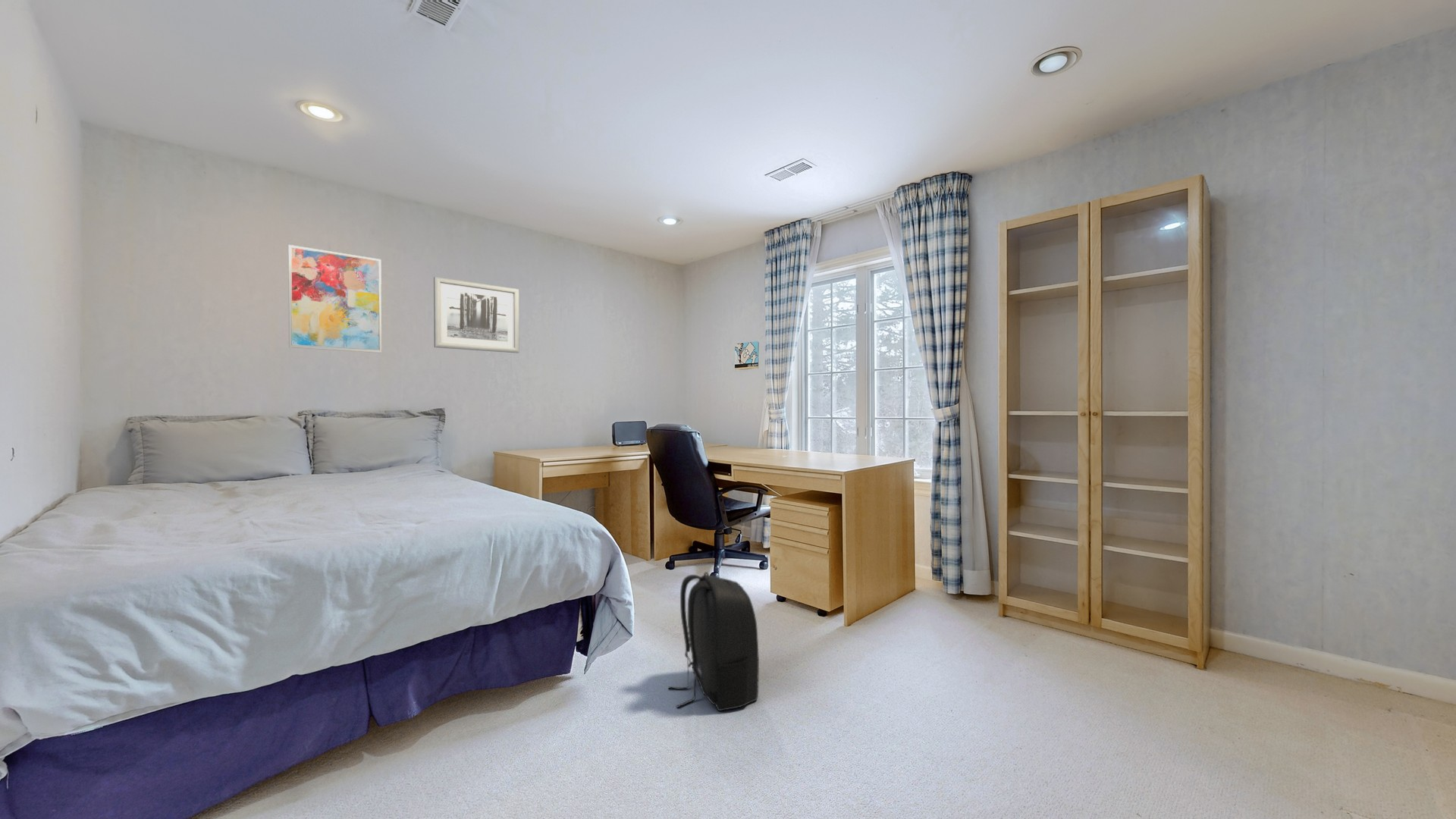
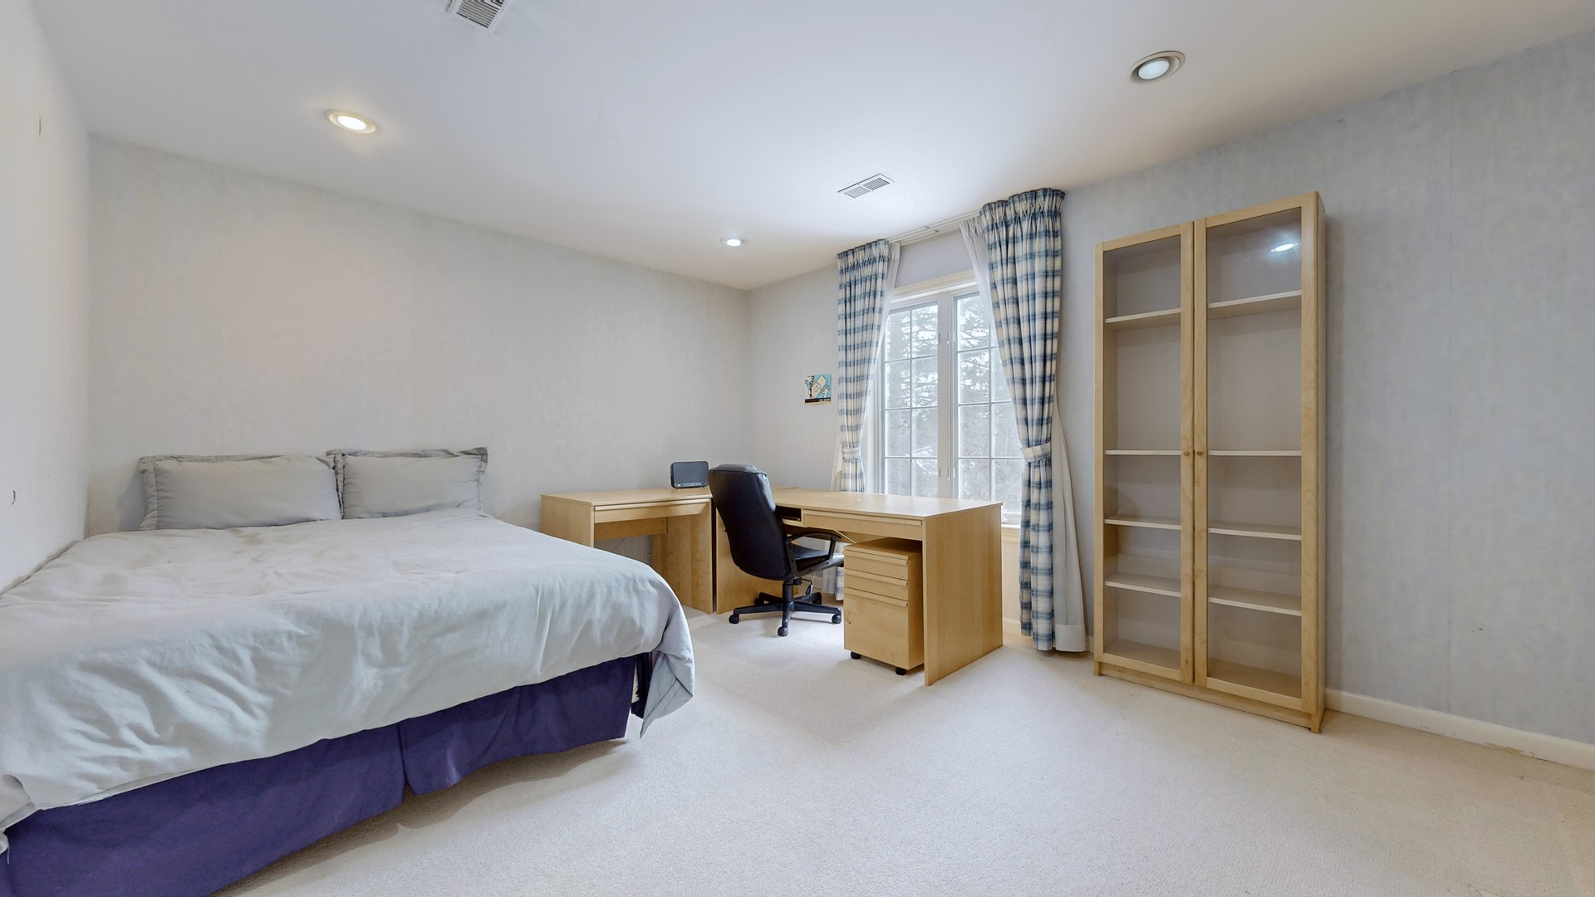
- wall art [287,244,382,353]
- wall art [433,276,520,353]
- backpack [667,571,760,711]
